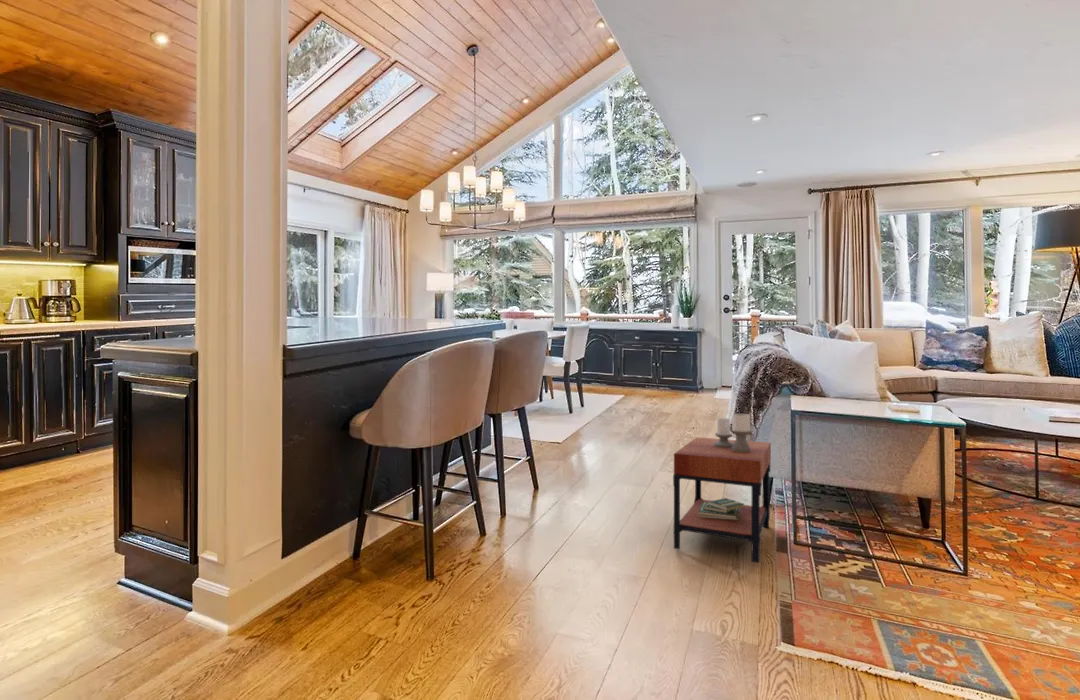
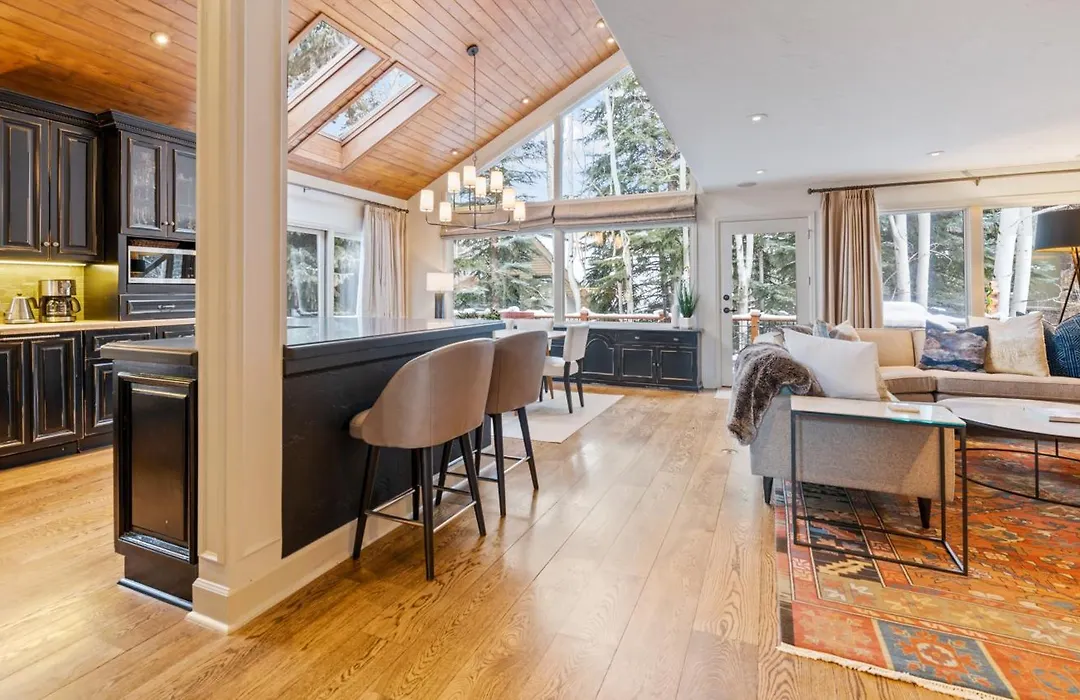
- side table [672,413,772,564]
